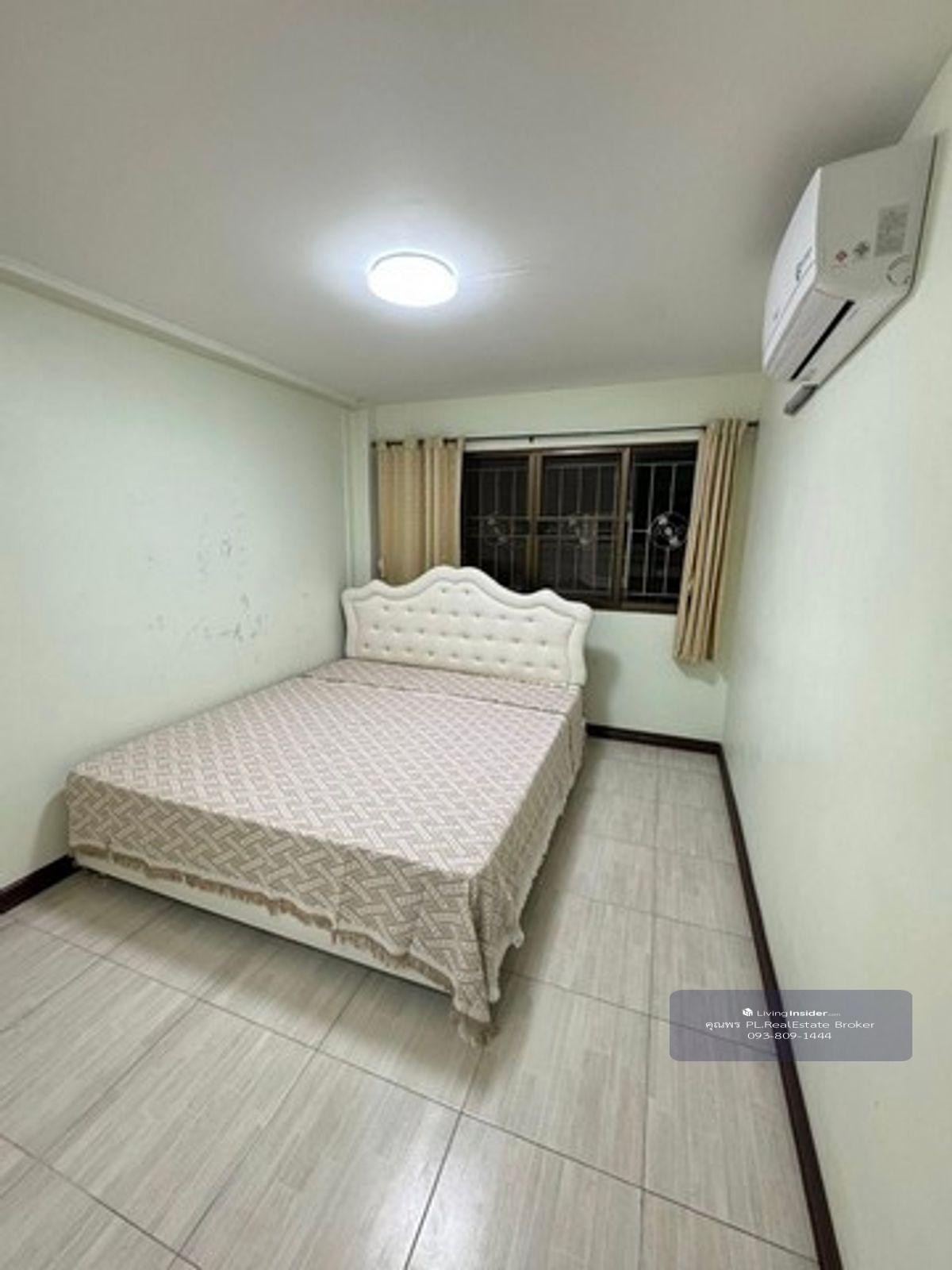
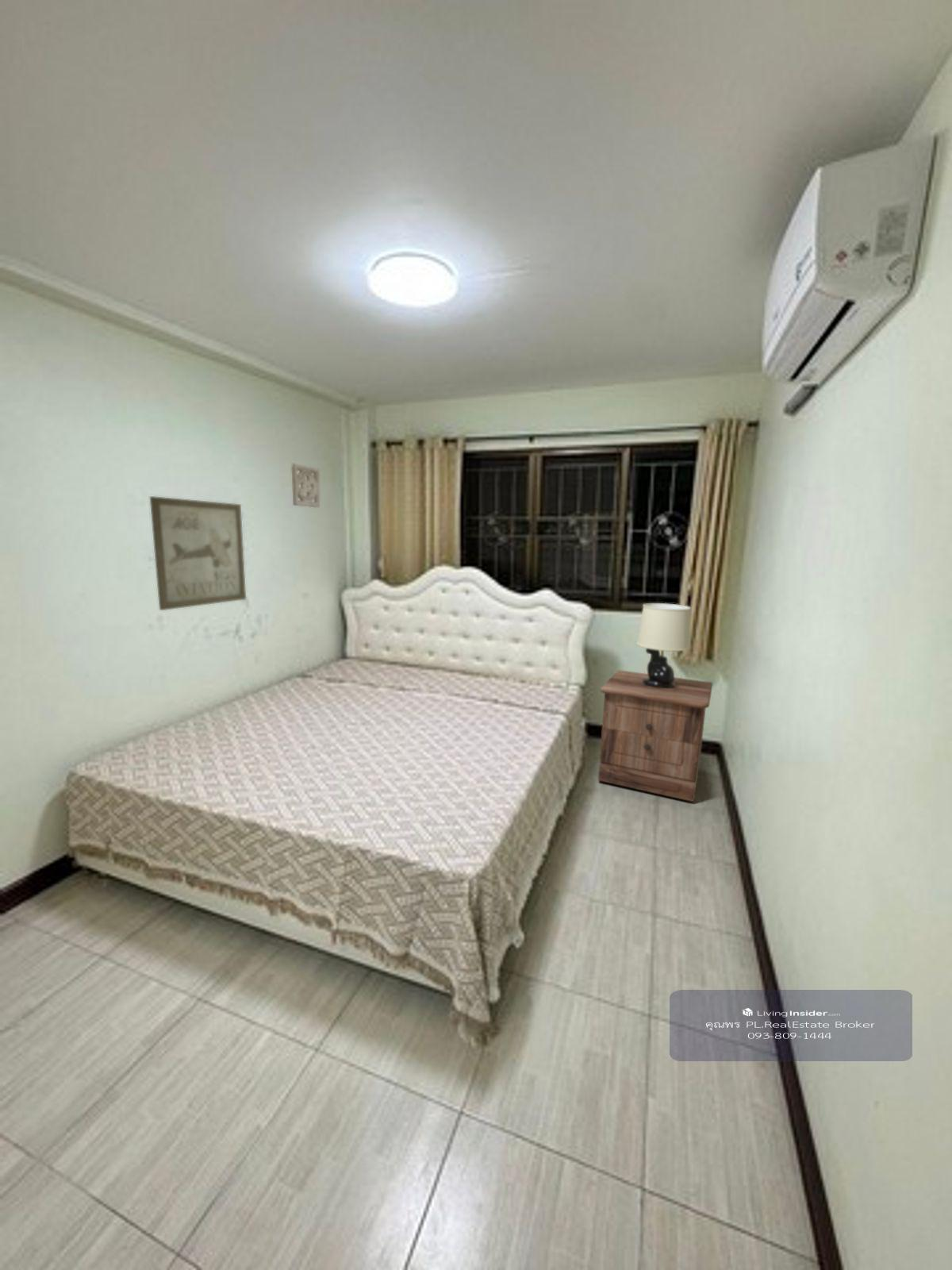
+ table lamp [635,602,692,687]
+ wall art [149,495,247,611]
+ nightstand [597,669,713,802]
+ wall ornament [290,463,321,509]
